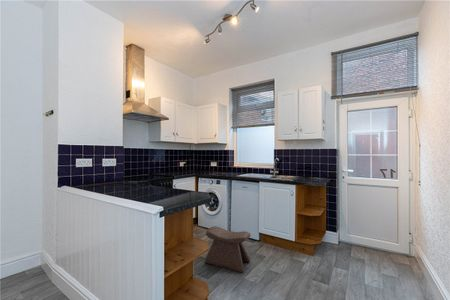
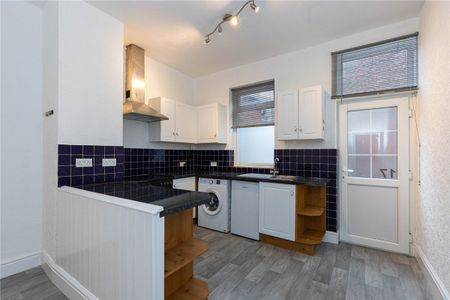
- stool [203,225,251,274]
